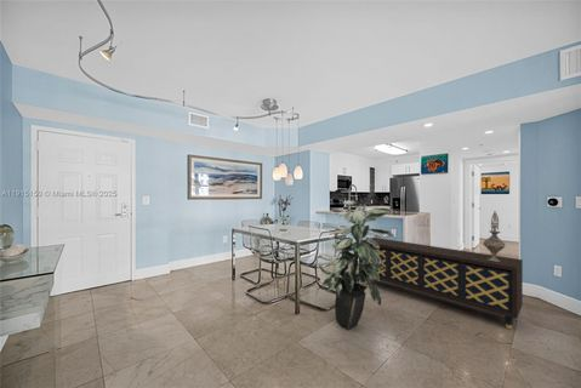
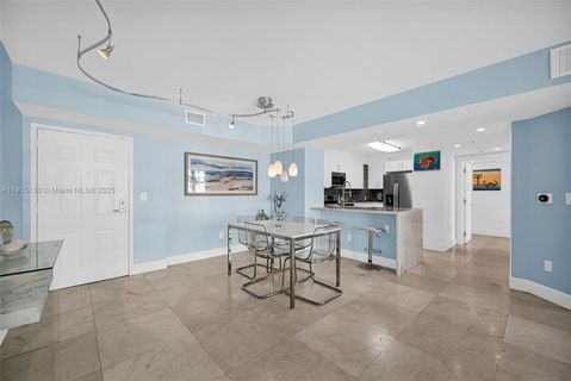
- indoor plant [318,200,394,331]
- sideboard [358,236,524,330]
- decorative urn [482,210,507,262]
